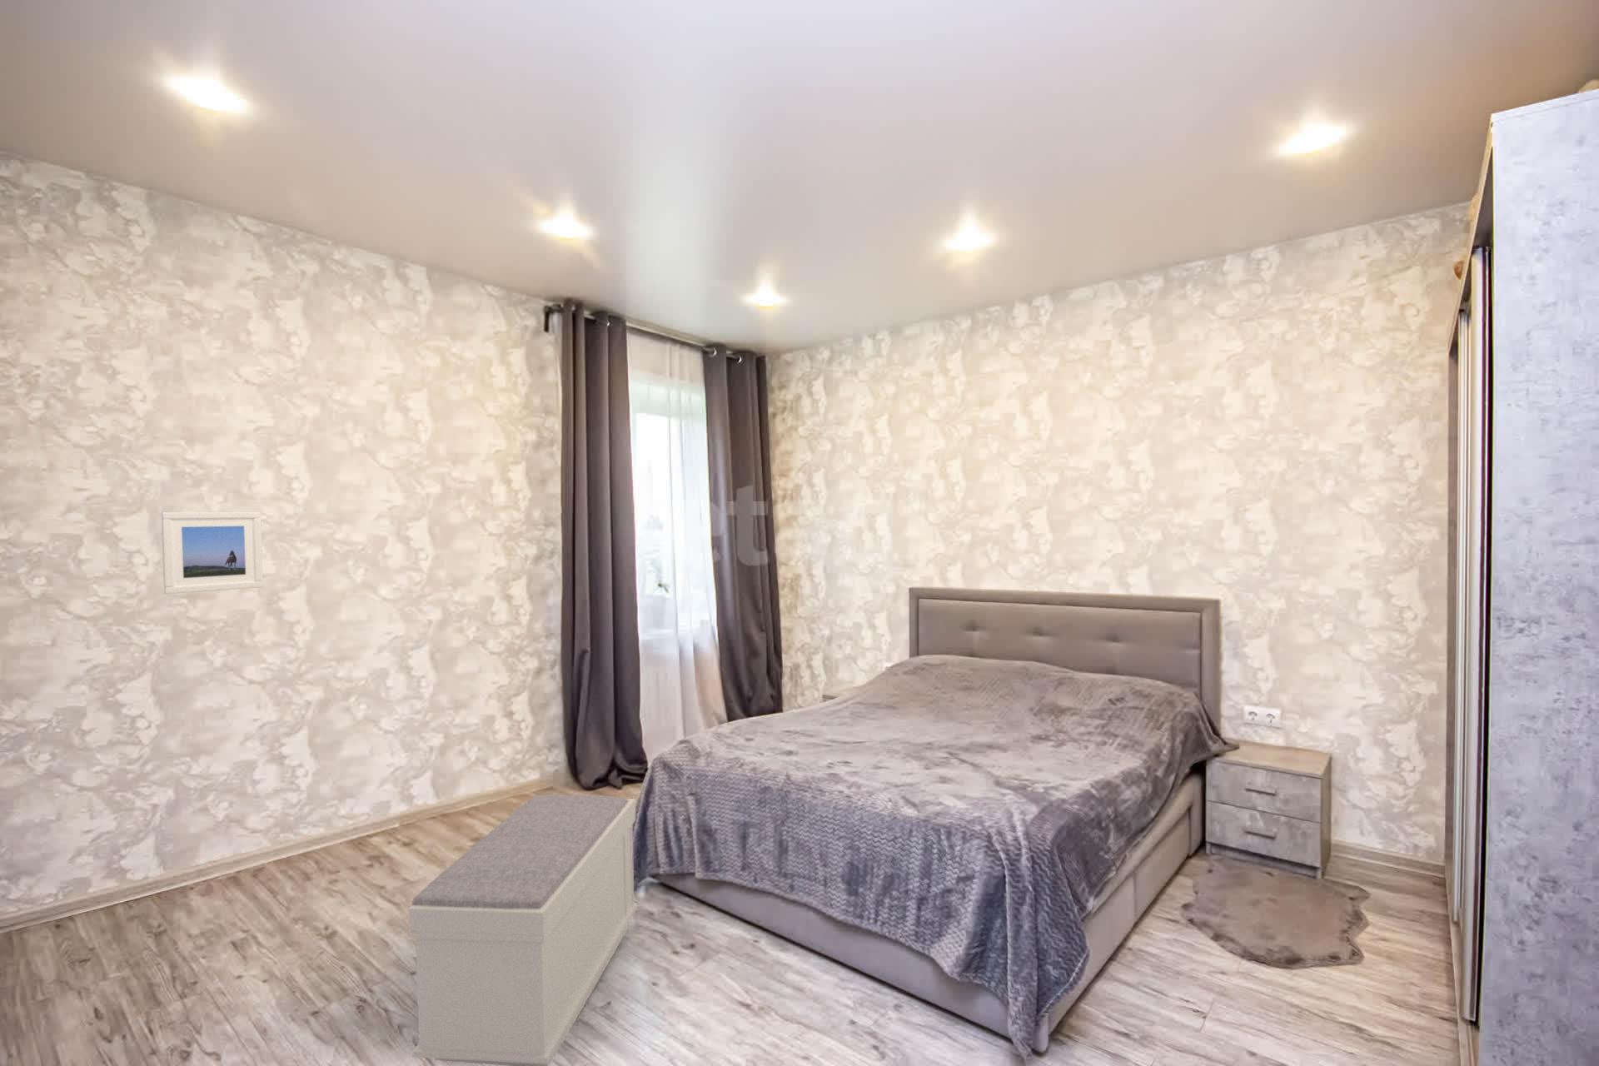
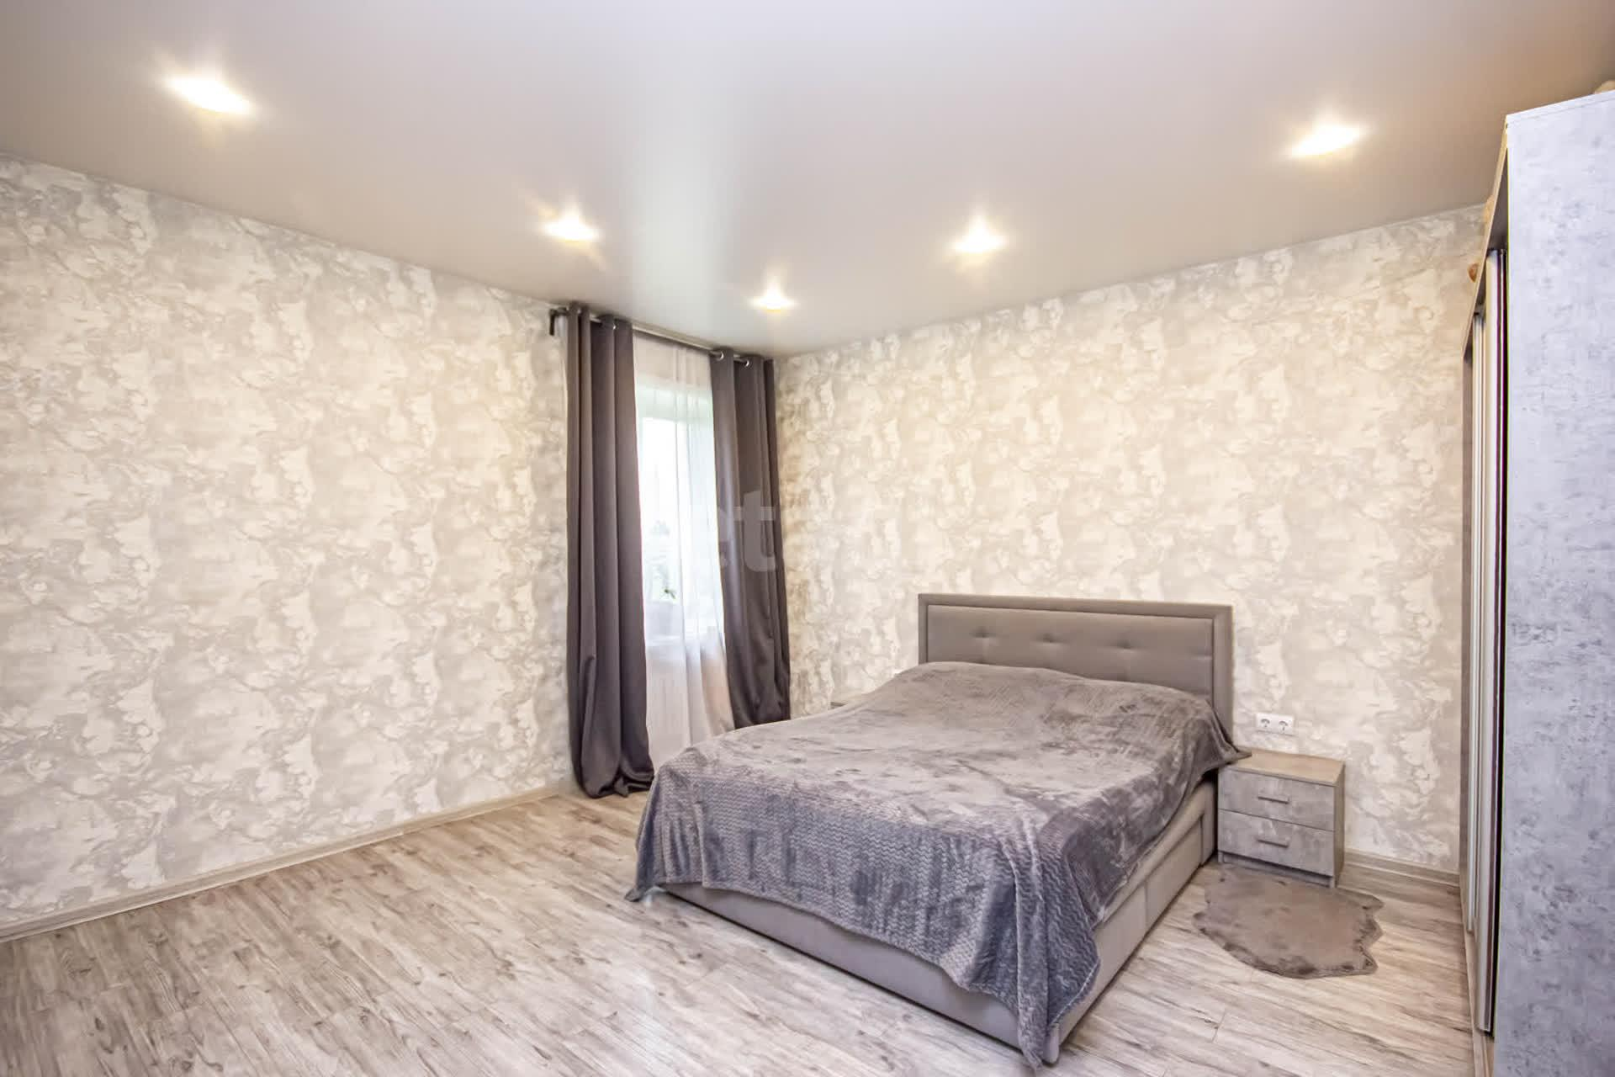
- bench [407,794,639,1066]
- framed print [161,512,264,595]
